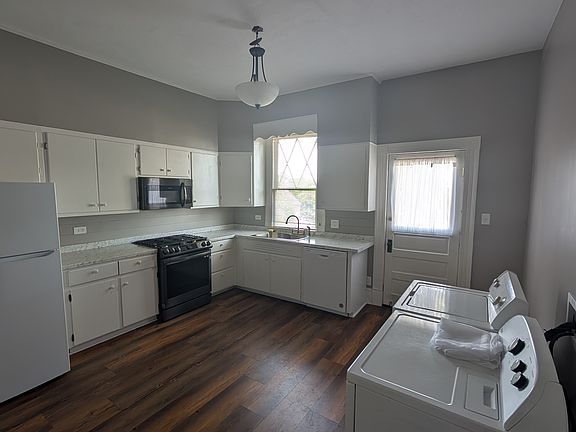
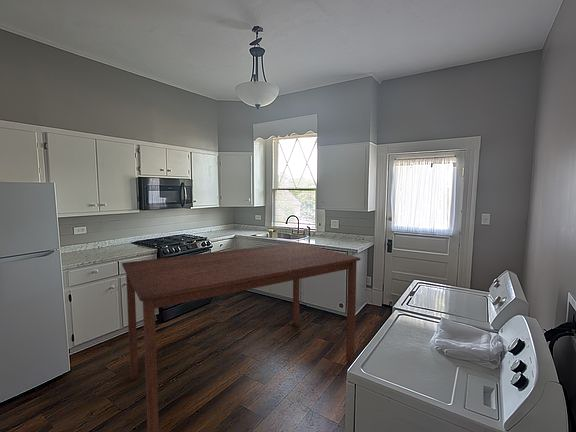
+ dining table [121,242,361,432]
